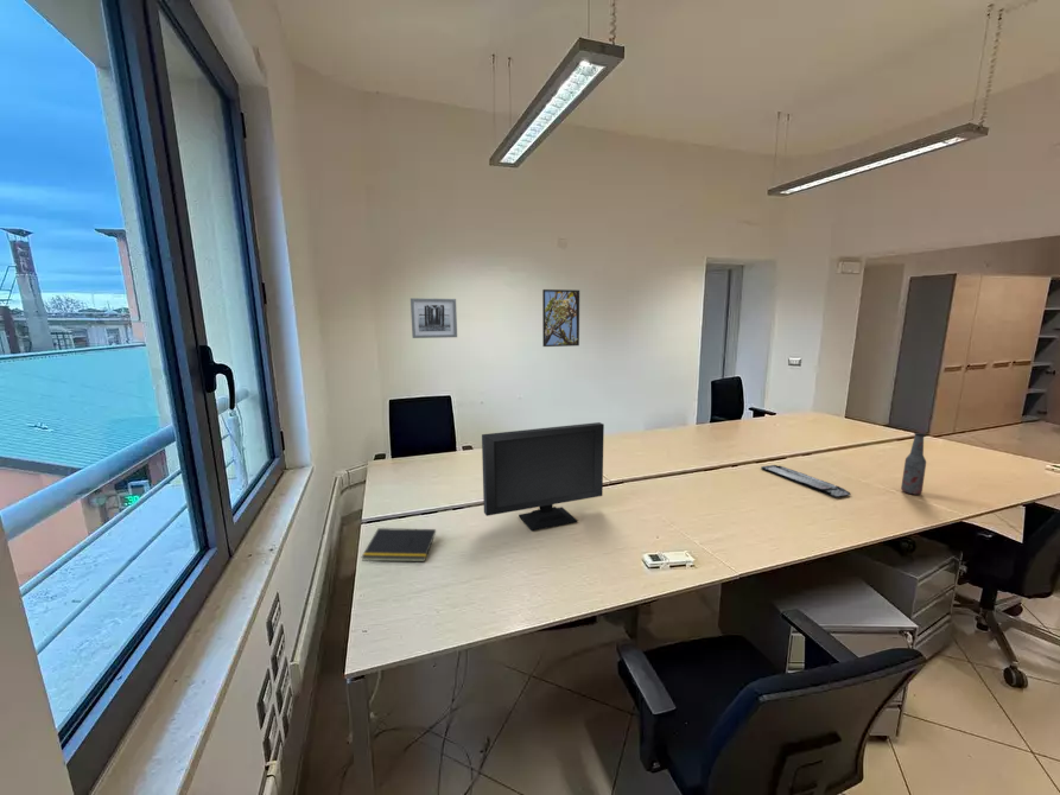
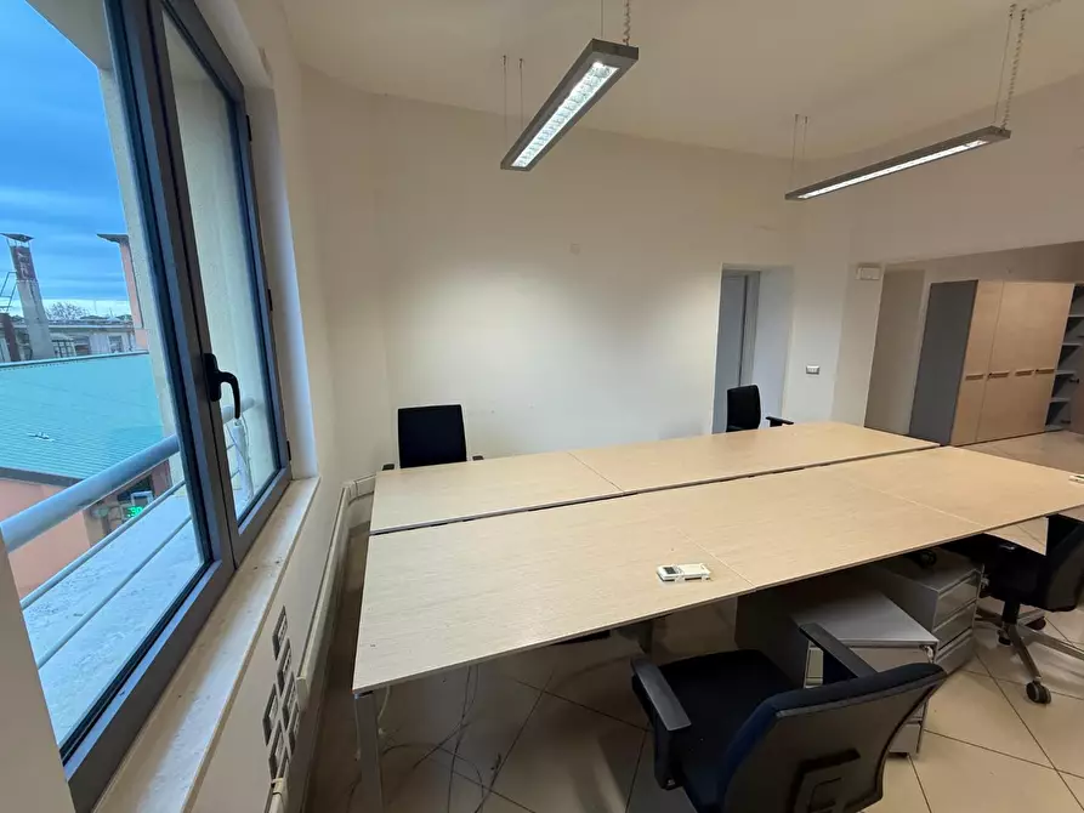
- notepad [361,527,437,562]
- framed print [541,288,580,348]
- wall art [410,297,458,339]
- bottle [900,432,927,496]
- computer monitor [481,421,605,533]
- keyboard [760,464,852,498]
